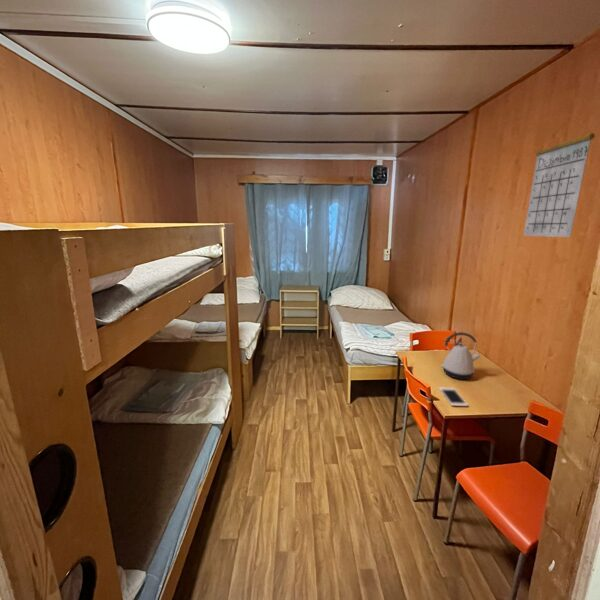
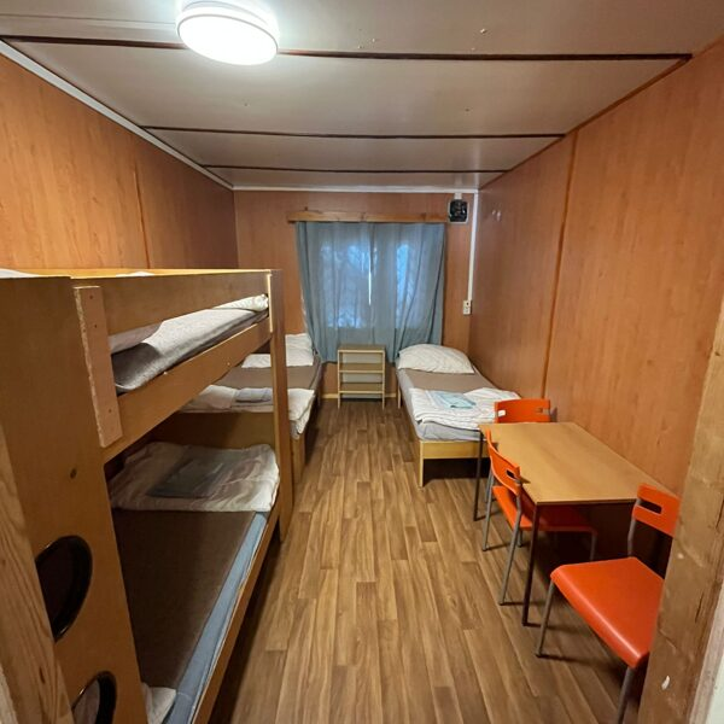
- cell phone [438,386,469,407]
- kettle [439,331,482,380]
- calendar [523,118,596,238]
